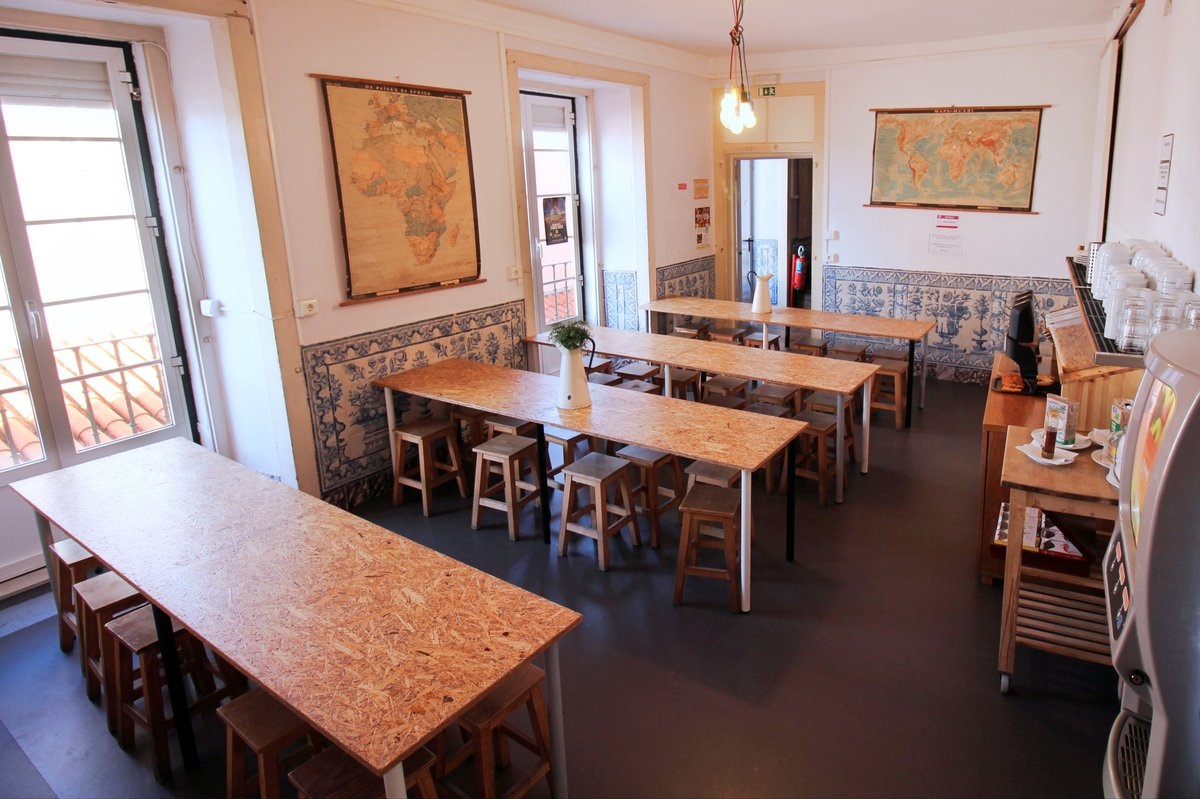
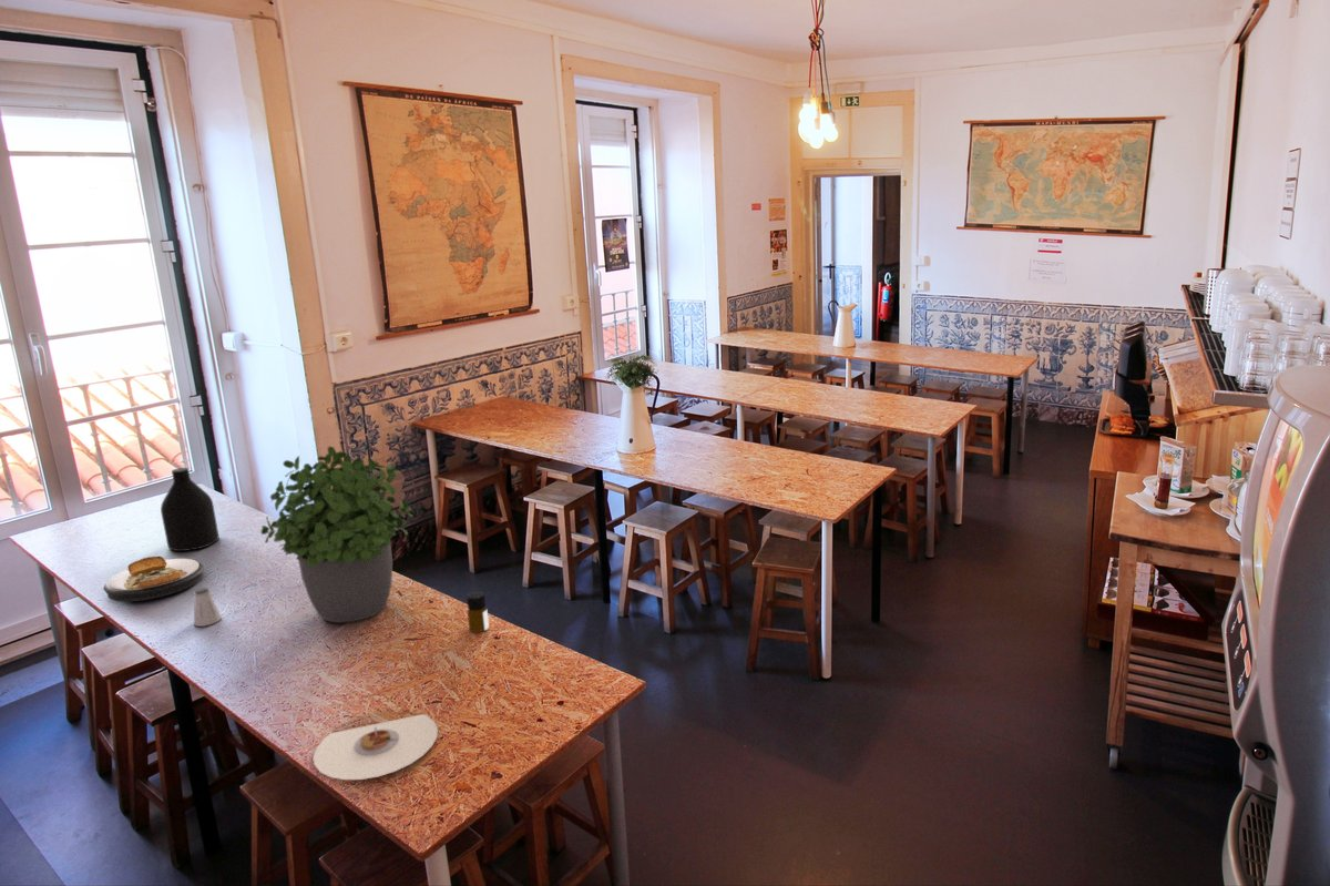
+ bottle [466,591,490,633]
+ saltshaker [193,585,223,628]
+ plate [103,556,205,603]
+ plate [313,713,439,781]
+ bottle [160,467,219,552]
+ potted plant [260,446,413,624]
